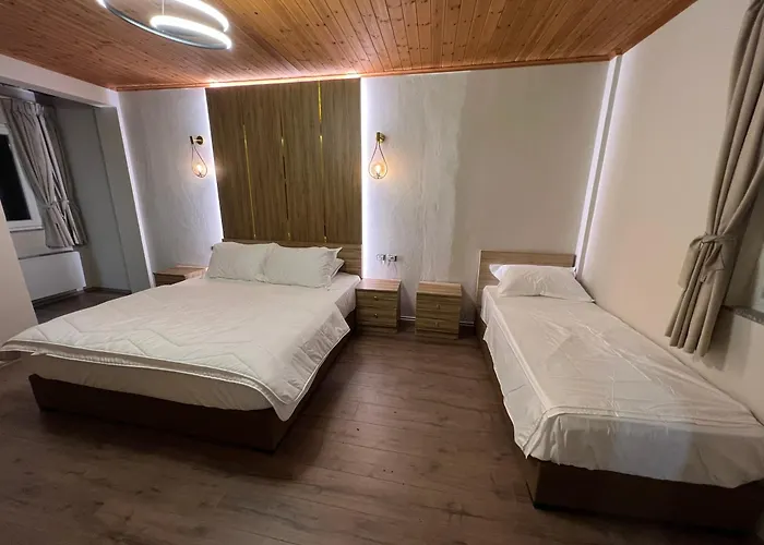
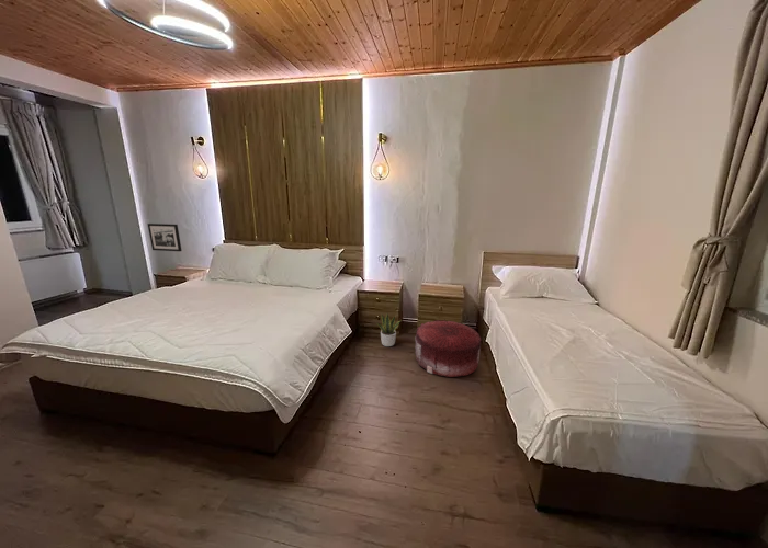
+ picture frame [147,222,183,252]
+ pouf [414,319,483,378]
+ potted plant [376,313,403,347]
